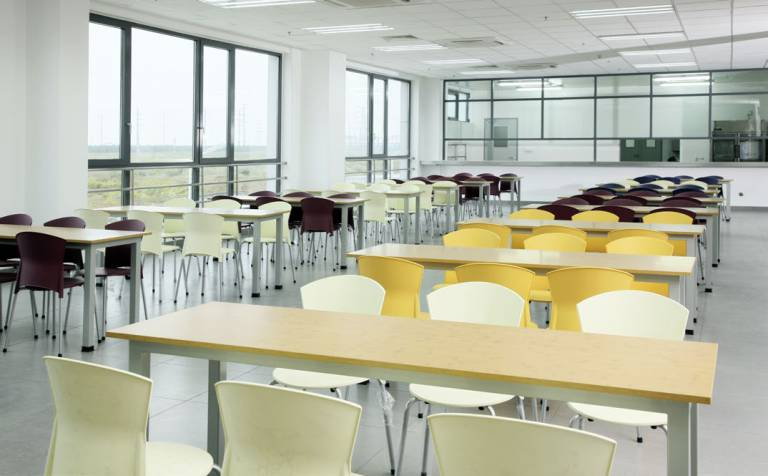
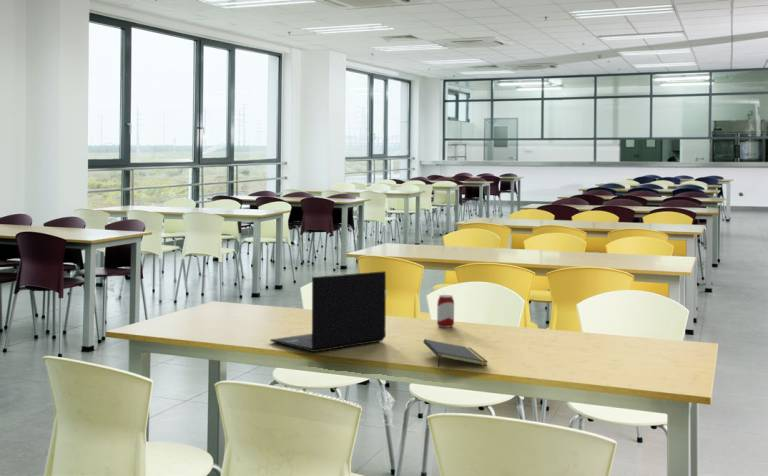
+ notepad [423,338,489,368]
+ laptop [269,270,387,353]
+ beverage can [436,294,455,328]
